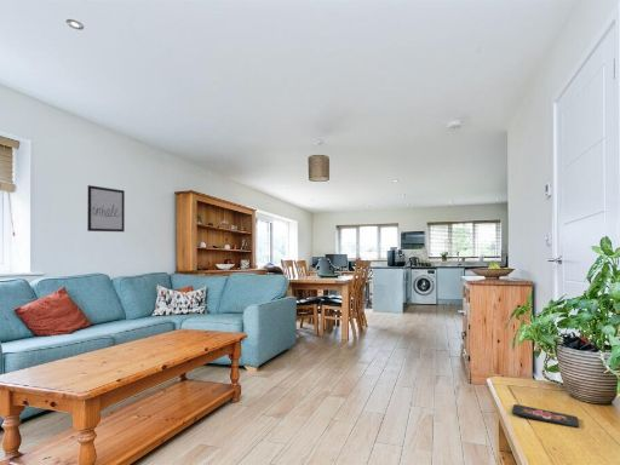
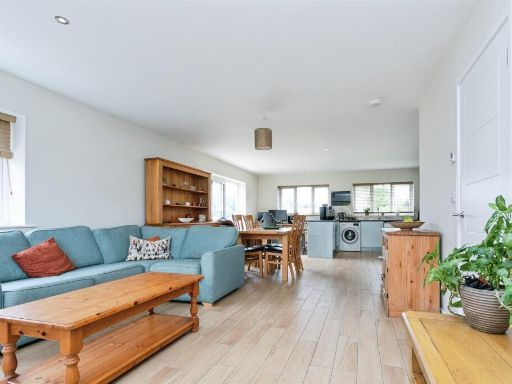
- wall art [86,184,126,232]
- smartphone [511,403,580,429]
